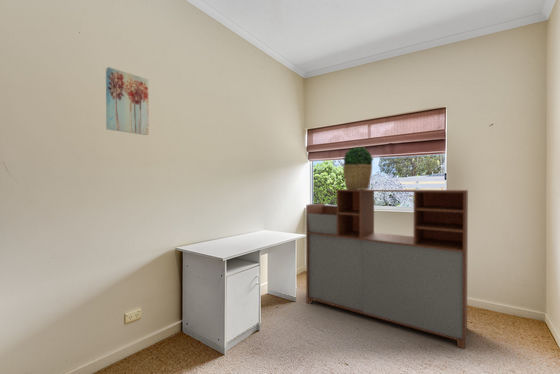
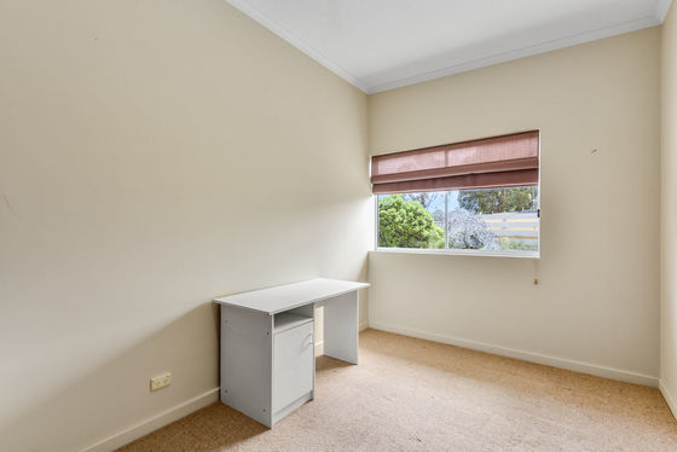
- storage cabinet [305,188,469,350]
- potted plant [342,146,374,189]
- wall art [105,66,149,136]
